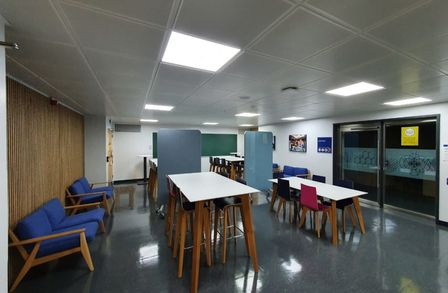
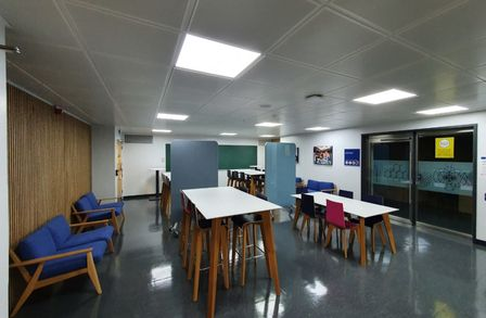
- side table [112,184,137,213]
